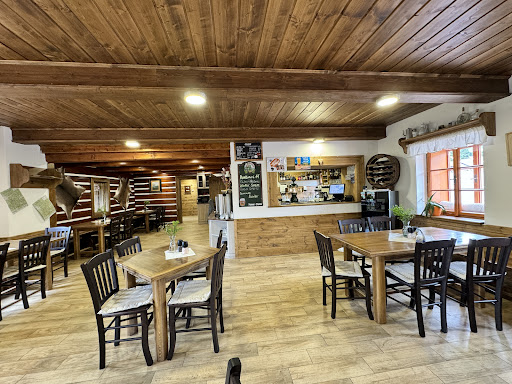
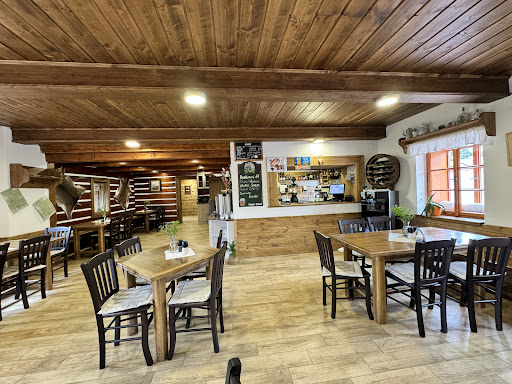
+ house plant [226,239,244,265]
